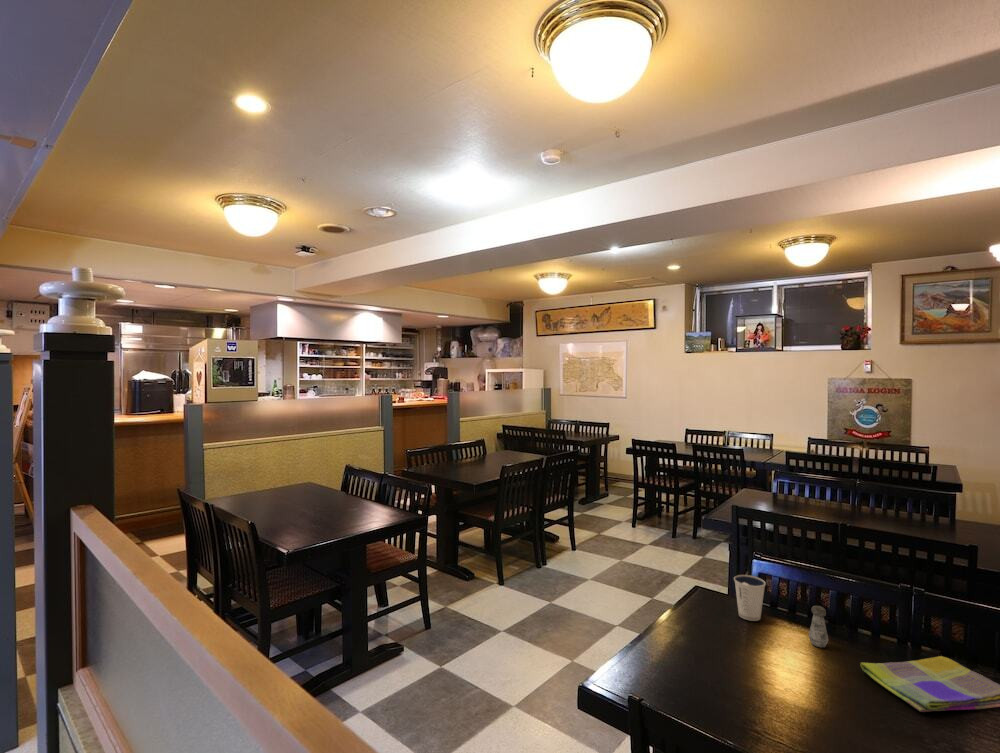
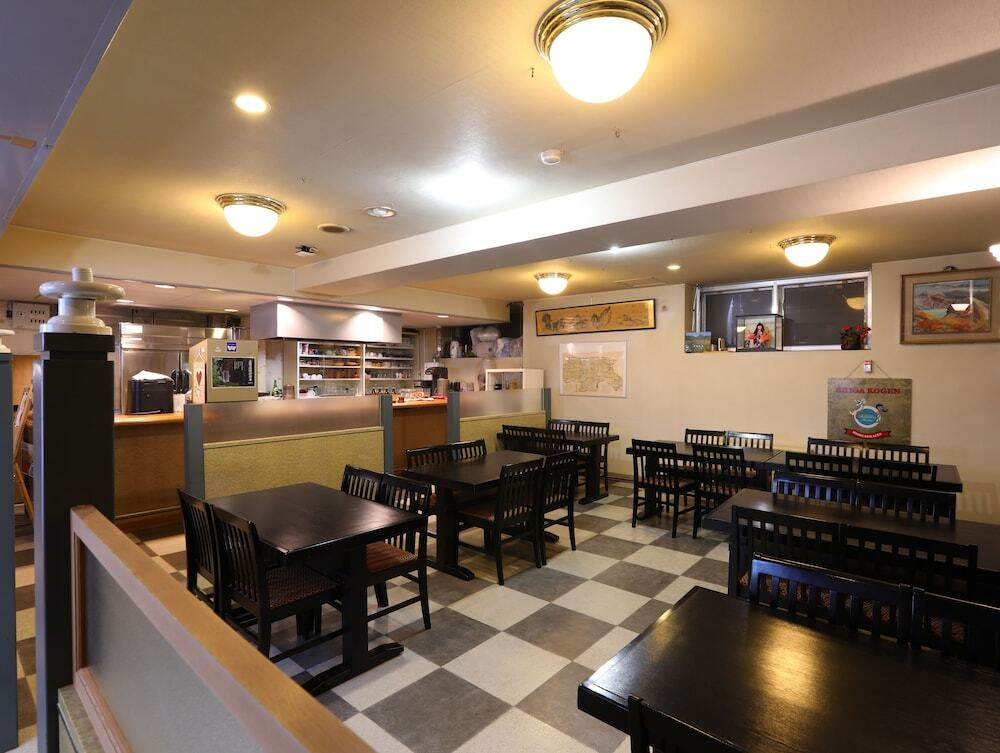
- salt shaker [808,605,829,649]
- dixie cup [733,574,767,622]
- dish towel [859,655,1000,713]
